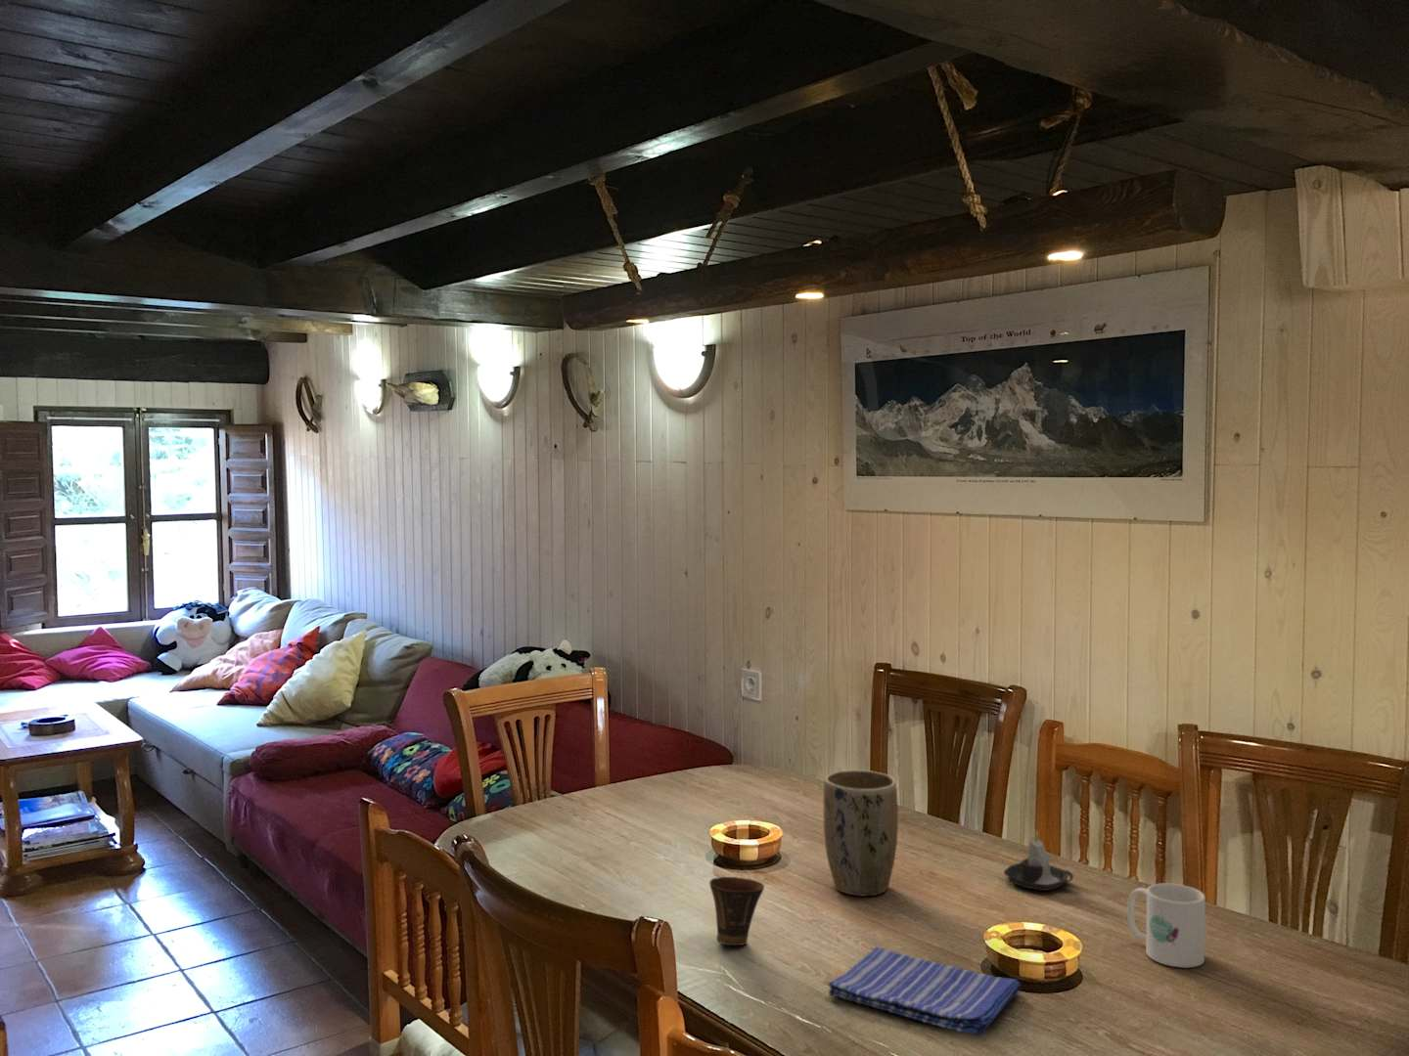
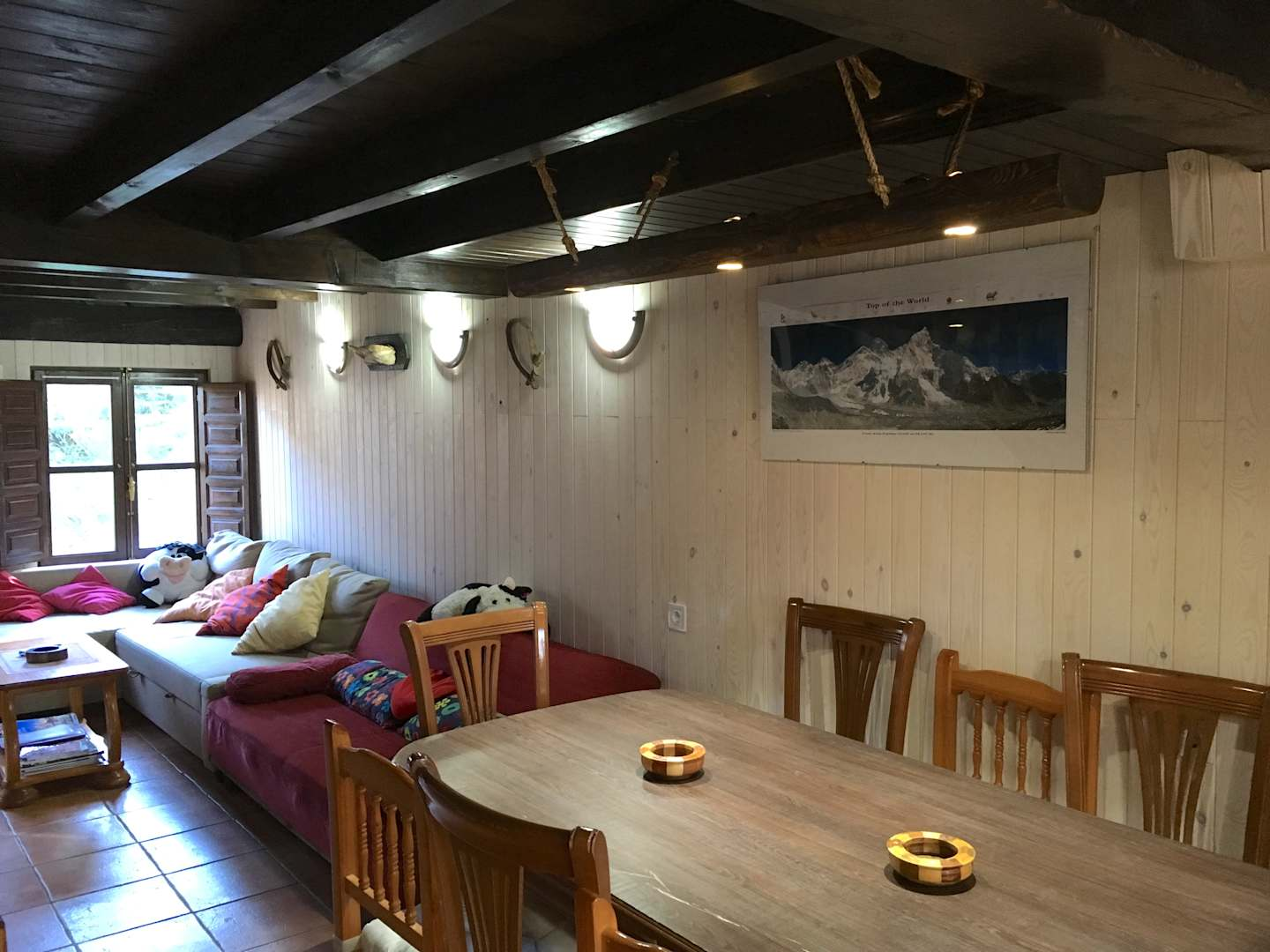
- plant pot [822,770,900,896]
- dish towel [827,945,1023,1037]
- cup [709,876,766,946]
- mug [1126,882,1206,969]
- candle [1003,829,1074,892]
